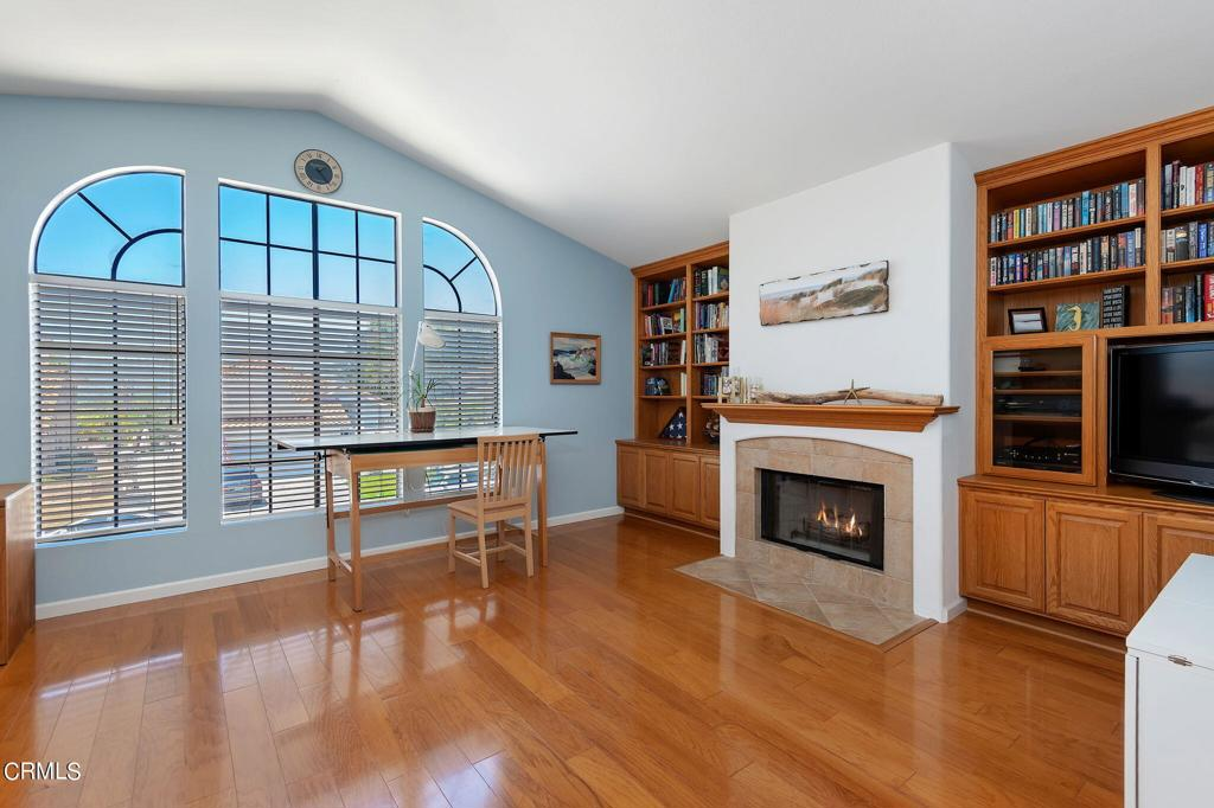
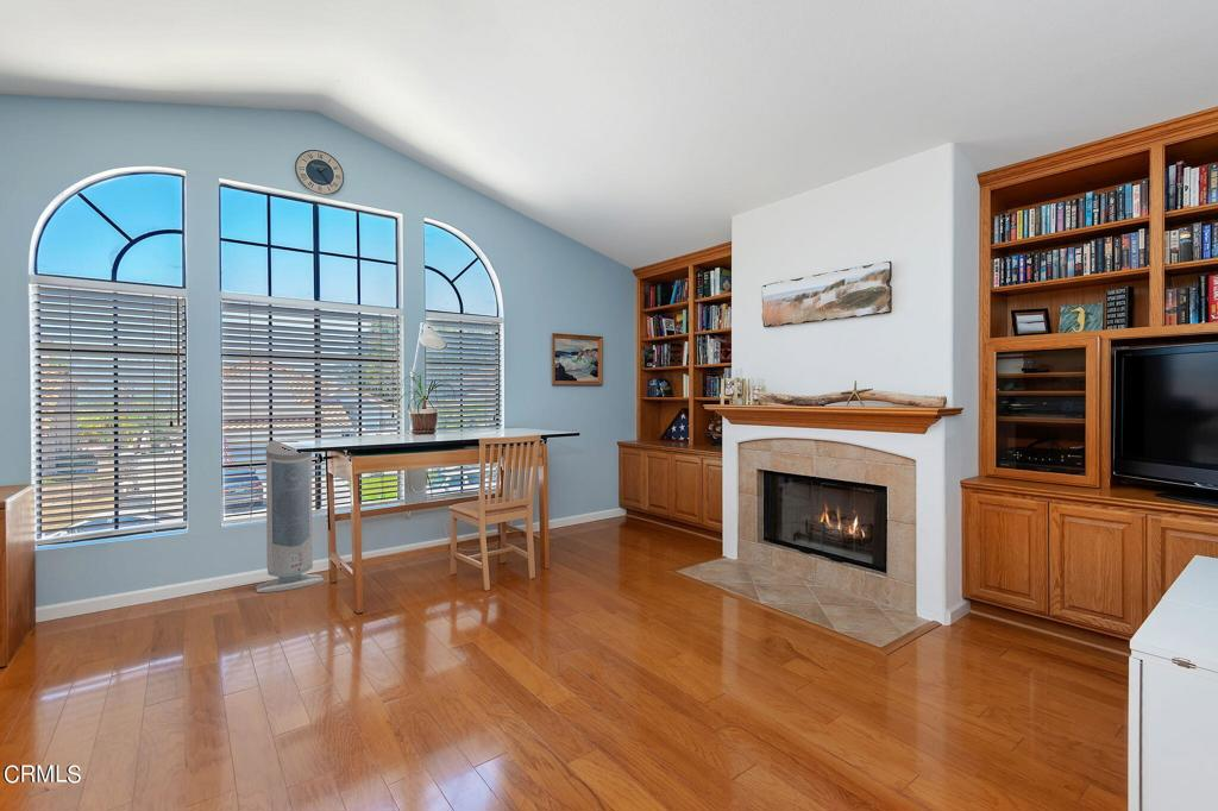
+ air purifier [255,440,325,593]
